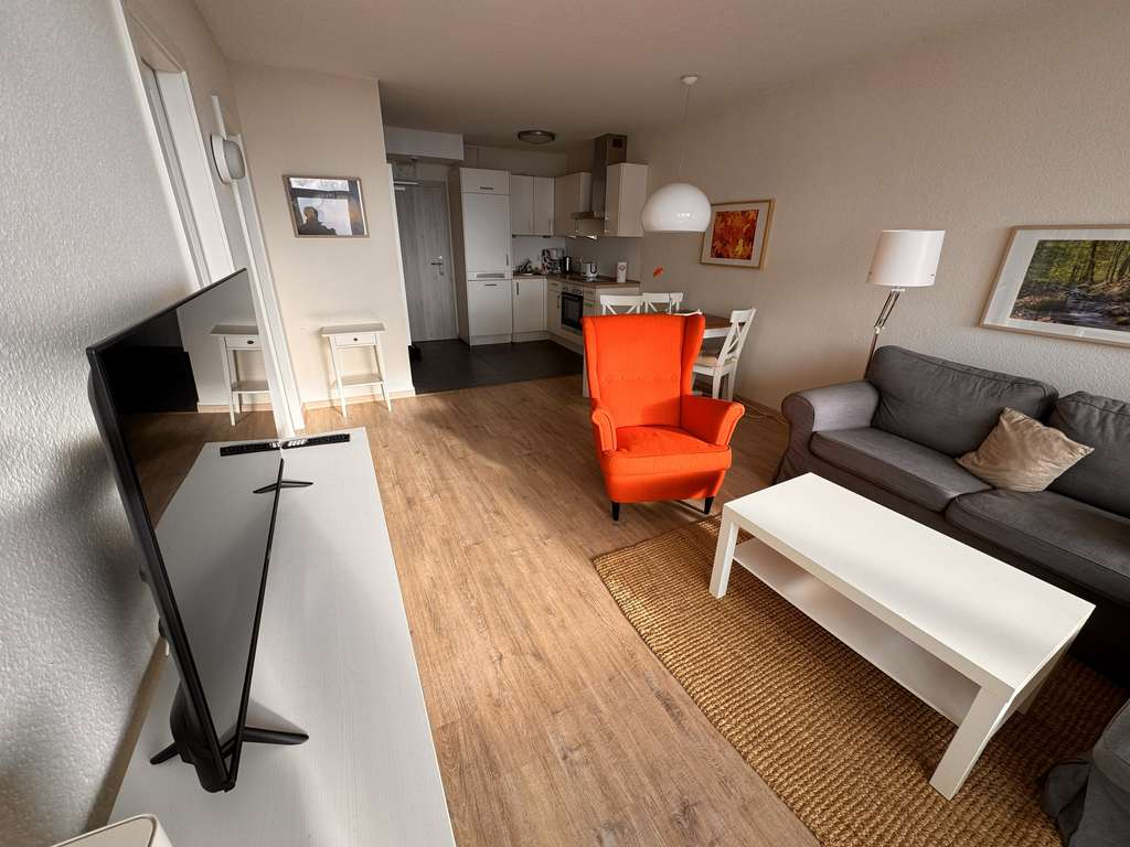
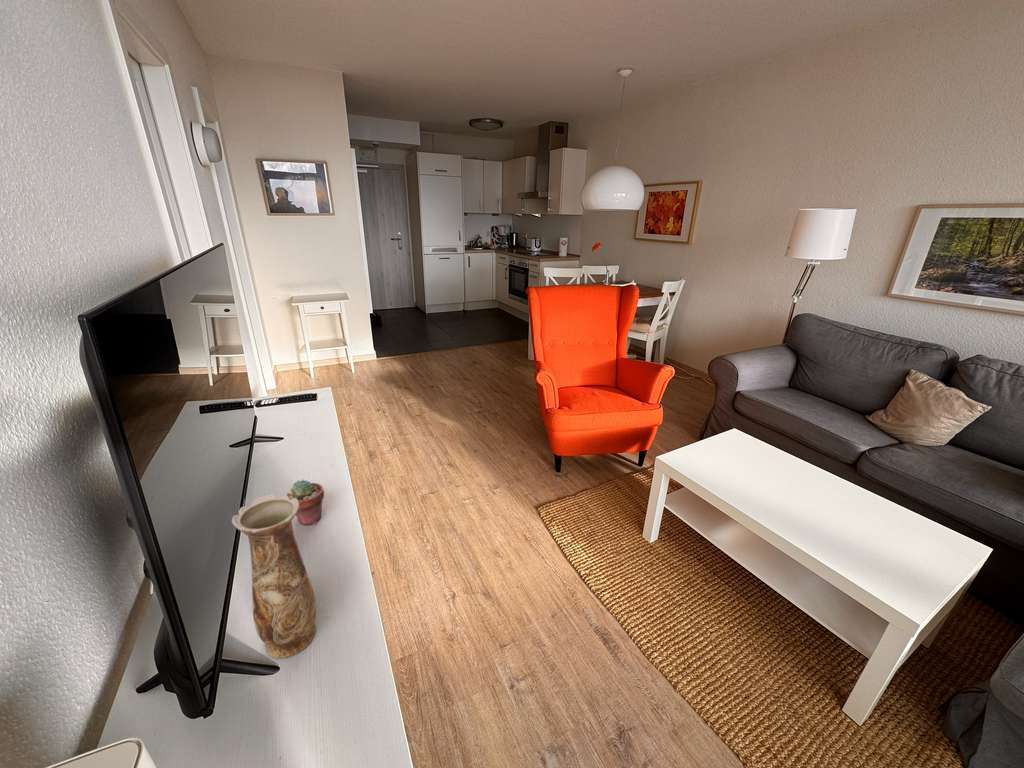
+ vase [231,494,317,659]
+ potted succulent [285,478,325,526]
